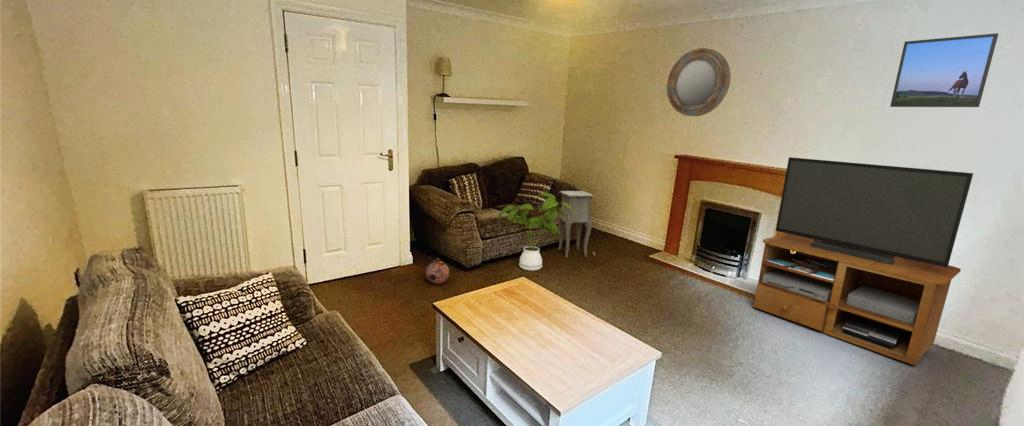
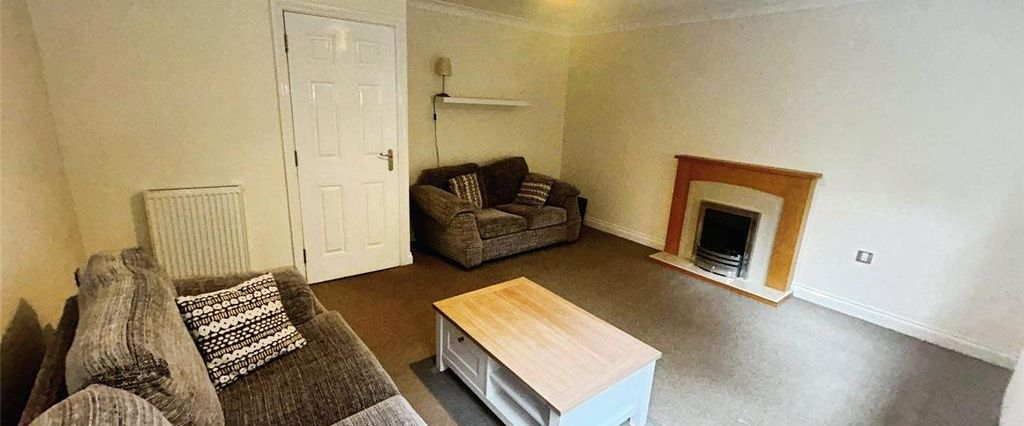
- house plant [496,191,576,272]
- decorative ball [425,257,450,285]
- side table [557,190,596,258]
- tv stand [752,156,974,366]
- home mirror [666,47,732,117]
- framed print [889,32,999,108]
